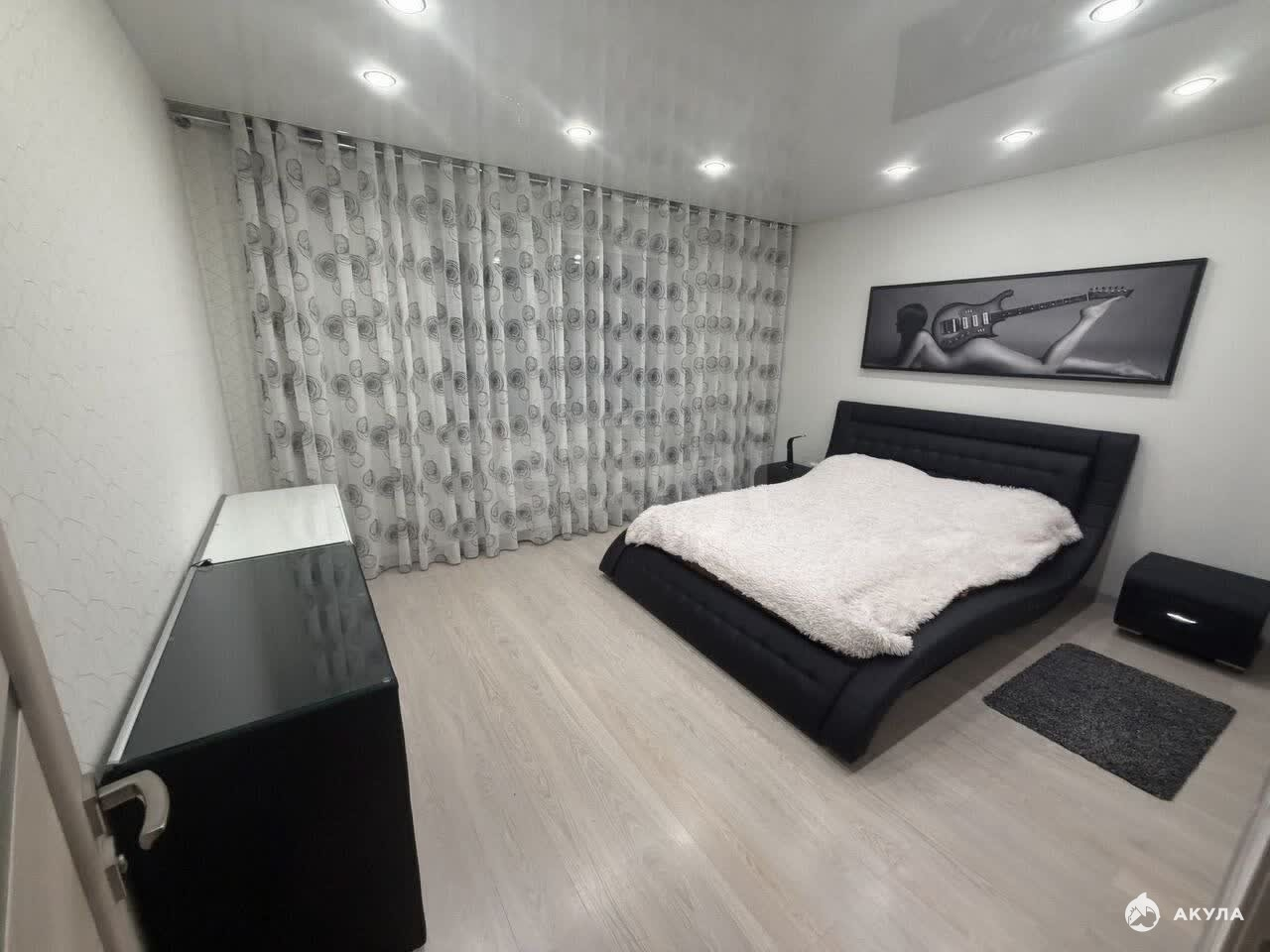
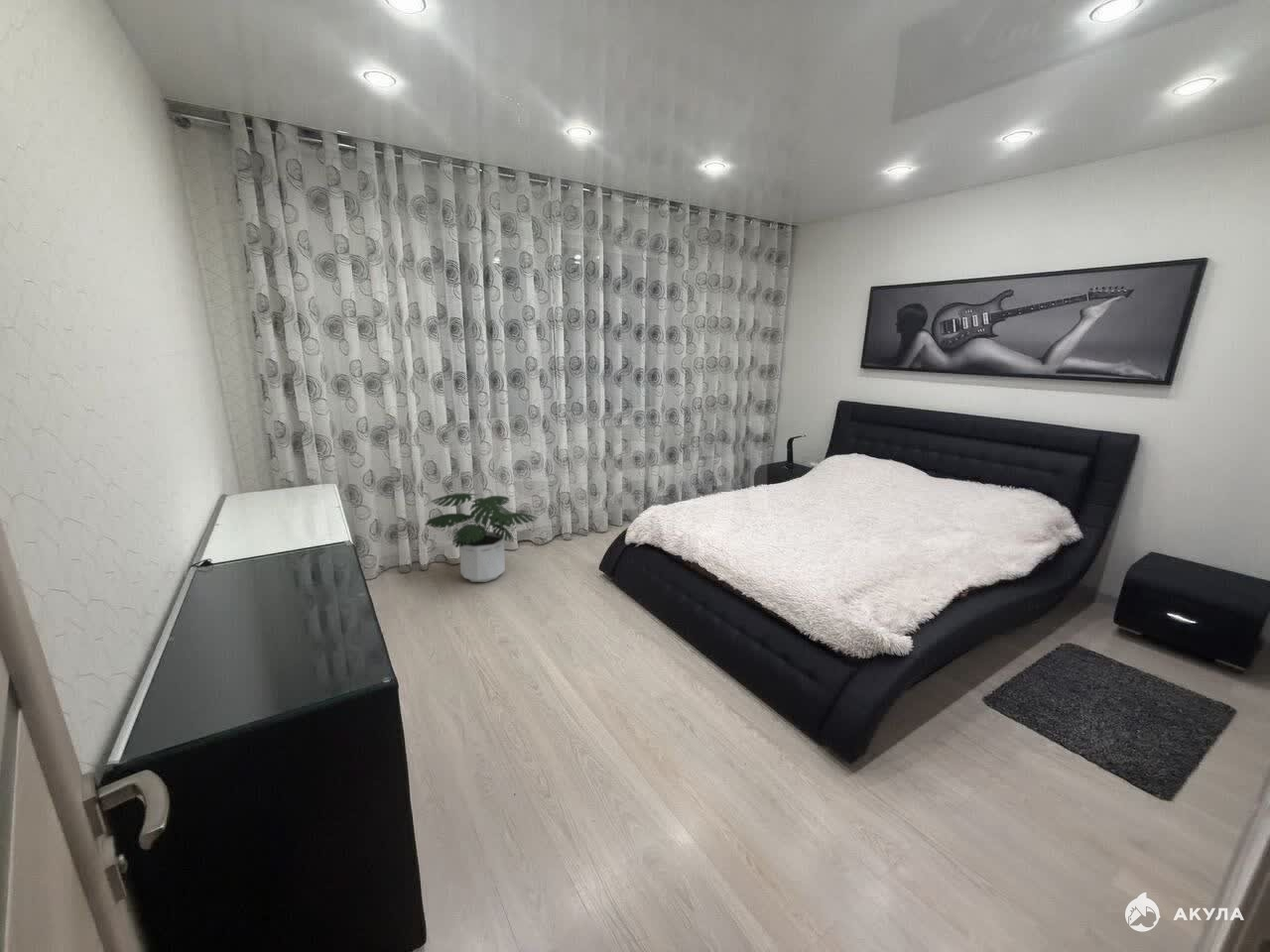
+ potted plant [424,492,539,583]
